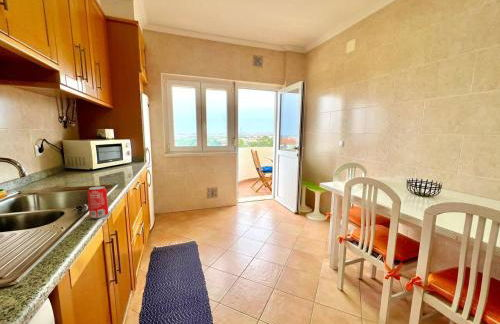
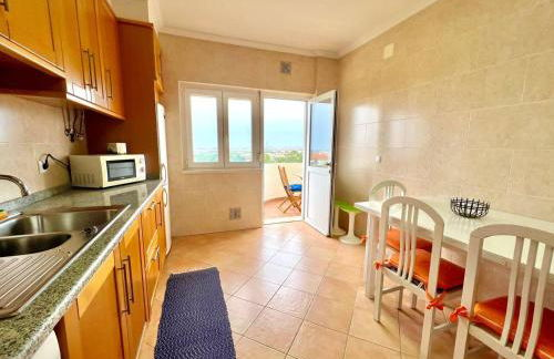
- beverage can [87,185,110,219]
